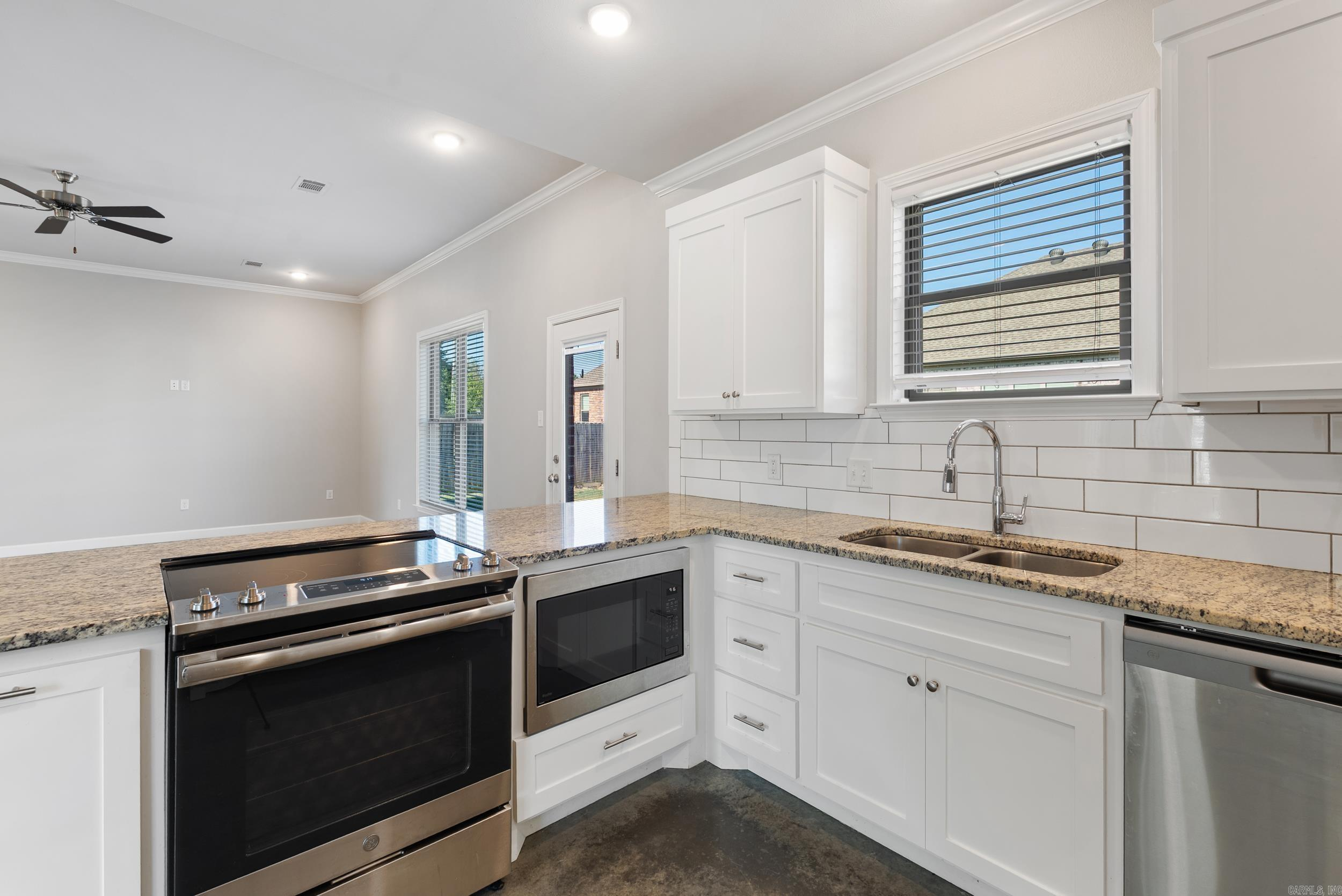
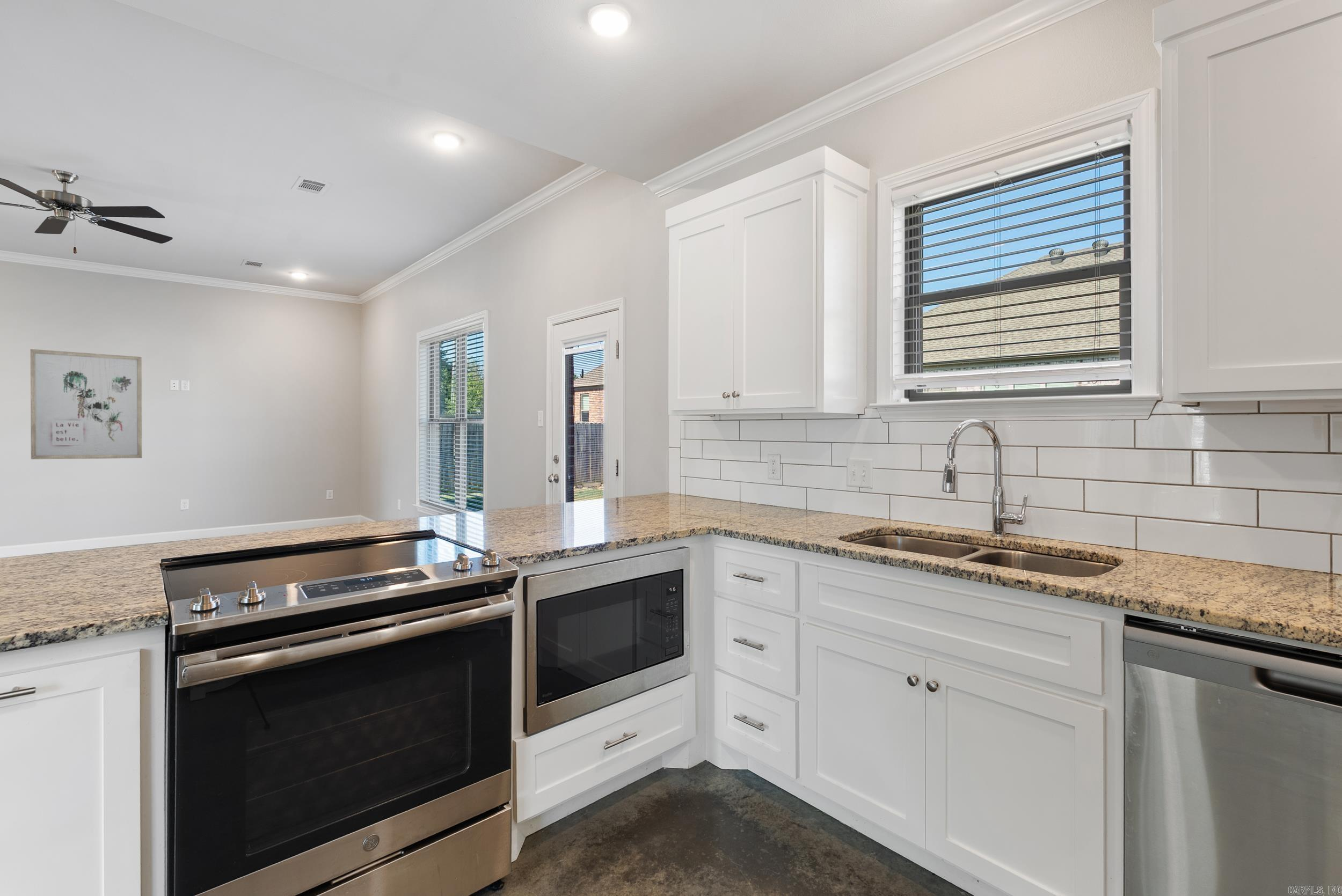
+ wall art [30,349,143,460]
